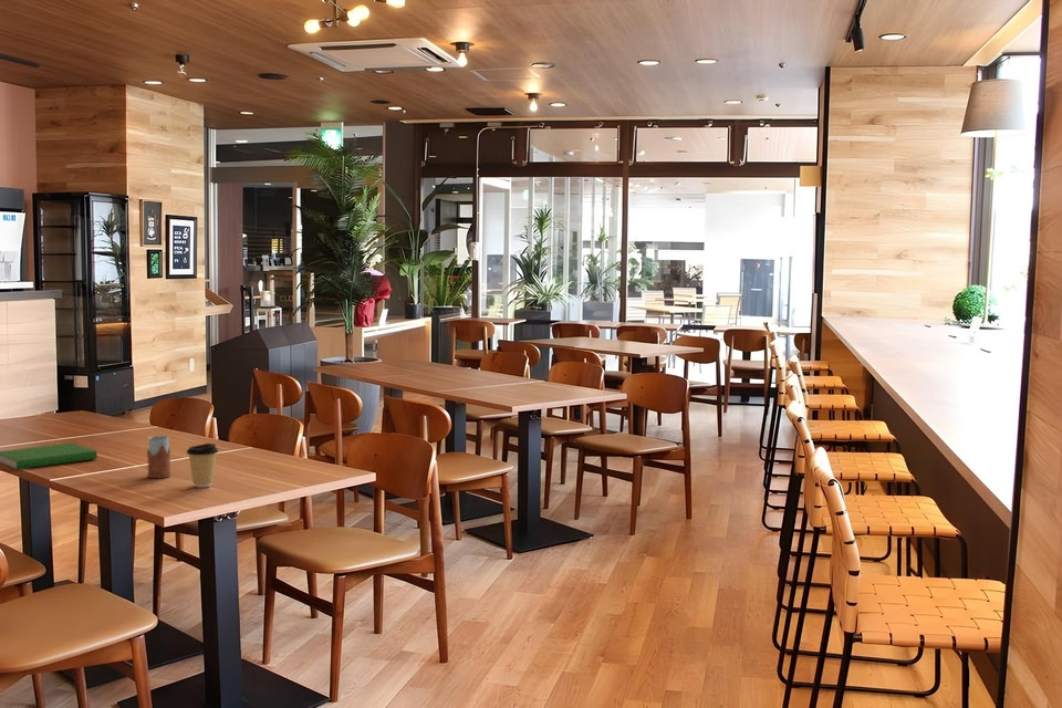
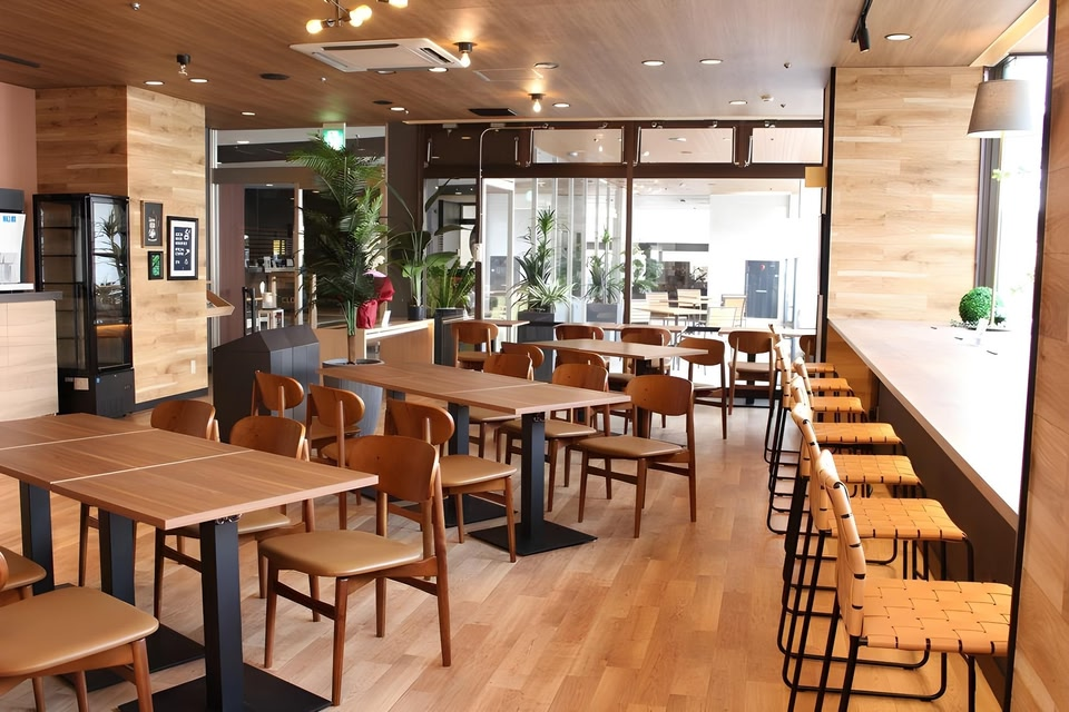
- drinking glass [146,435,173,479]
- coffee cup [185,442,219,488]
- hardcover book [0,441,98,470]
